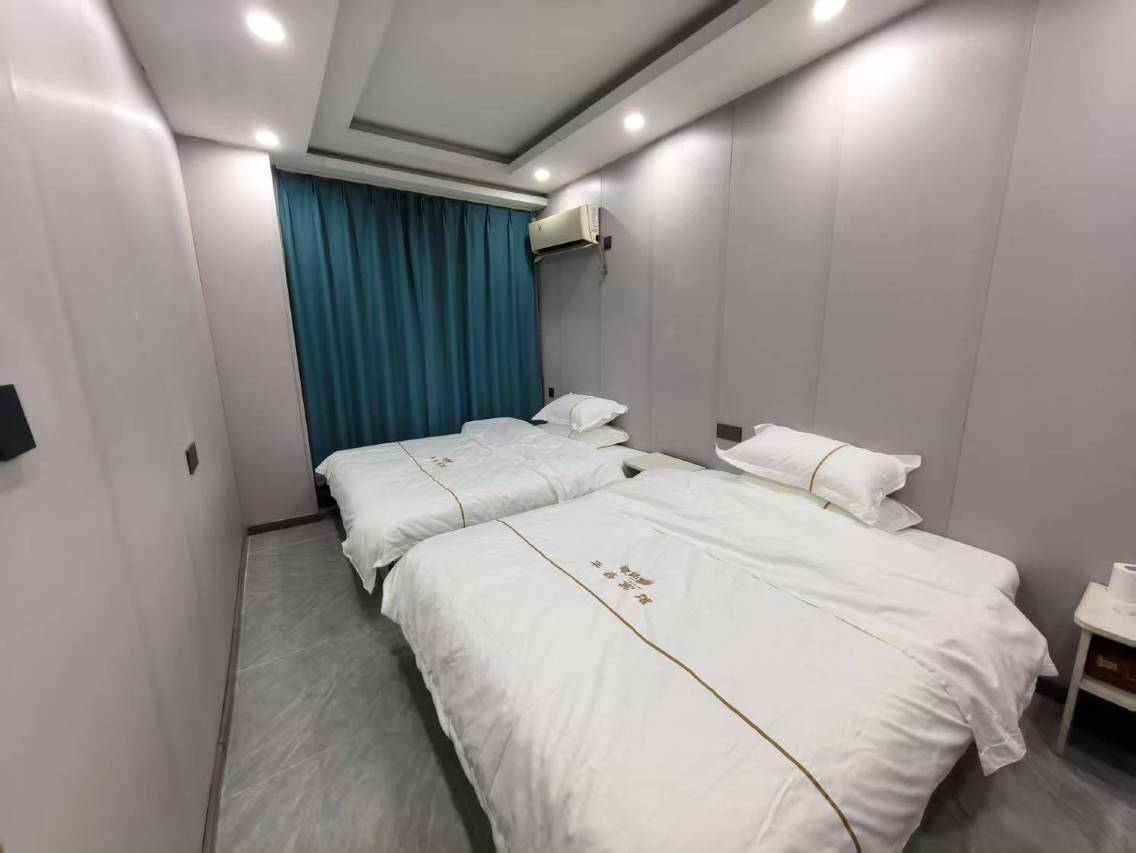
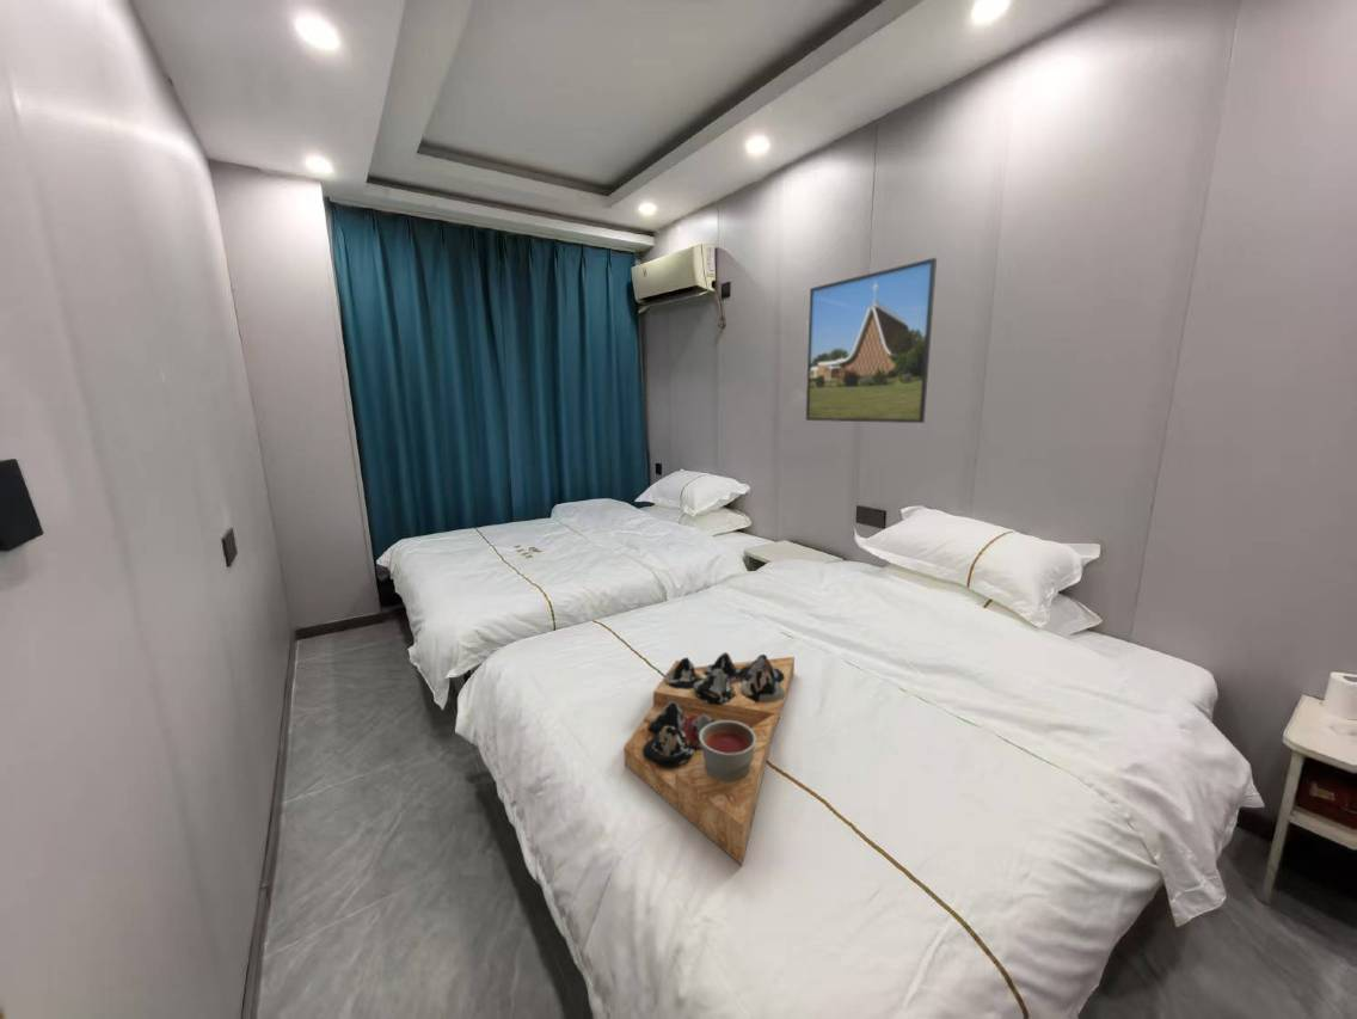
+ decorative tray [622,651,796,866]
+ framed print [805,257,938,424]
